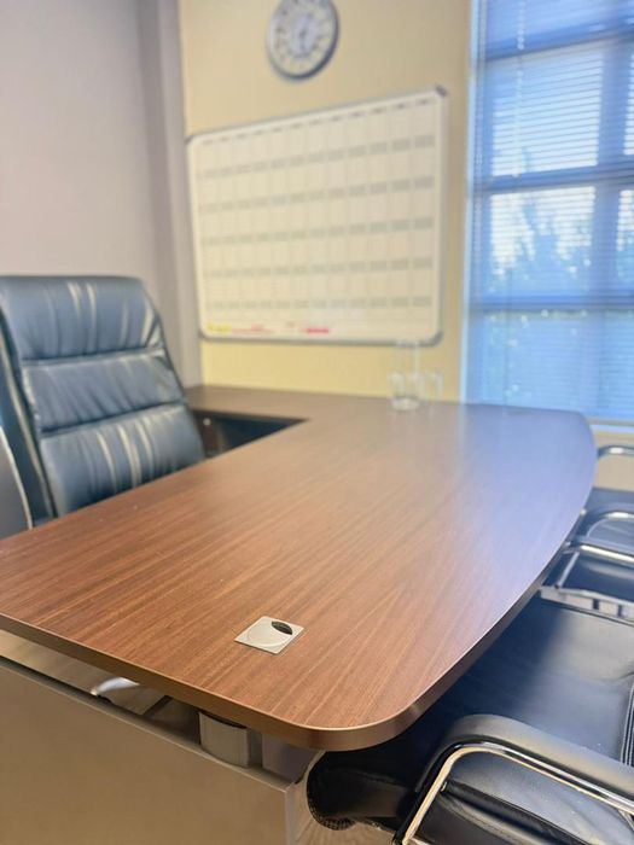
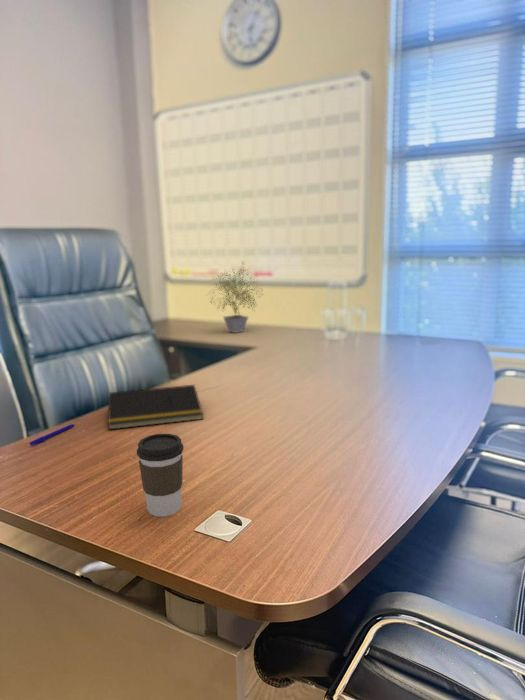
+ coffee cup [136,433,185,518]
+ pen [29,423,76,446]
+ potted plant [204,260,264,334]
+ notepad [107,384,204,431]
